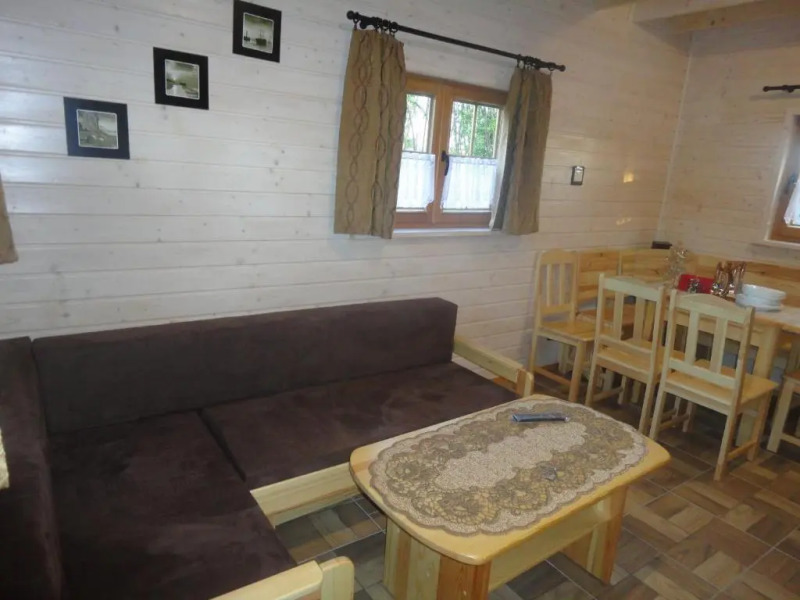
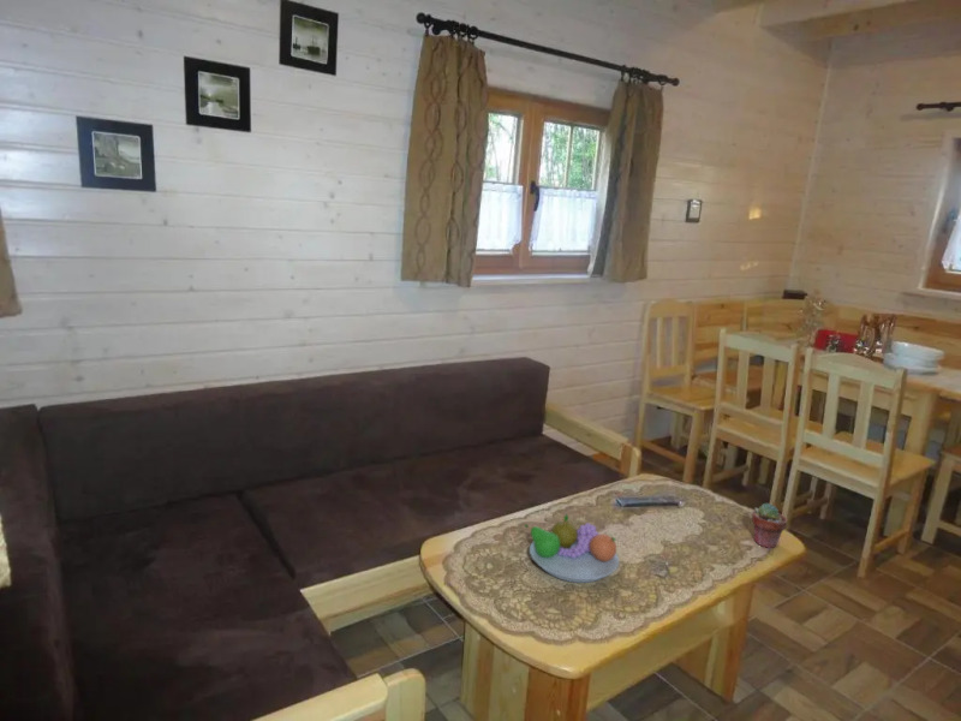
+ fruit bowl [524,513,621,584]
+ potted succulent [751,502,788,550]
